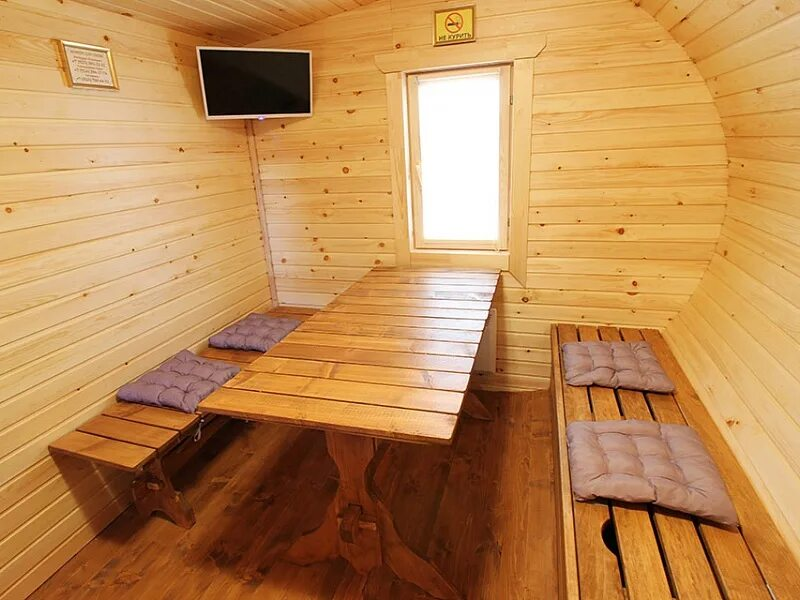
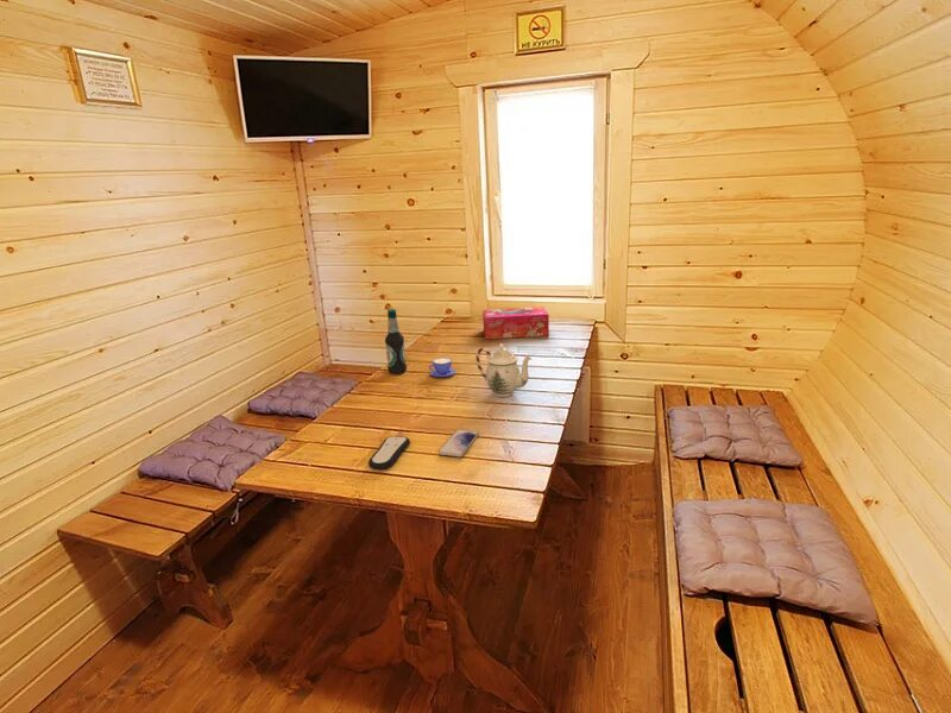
+ teapot [476,342,533,398]
+ tissue box [481,305,550,340]
+ bottle [384,308,408,376]
+ smartphone [437,428,480,458]
+ teacup [428,356,456,378]
+ remote control [367,435,411,471]
